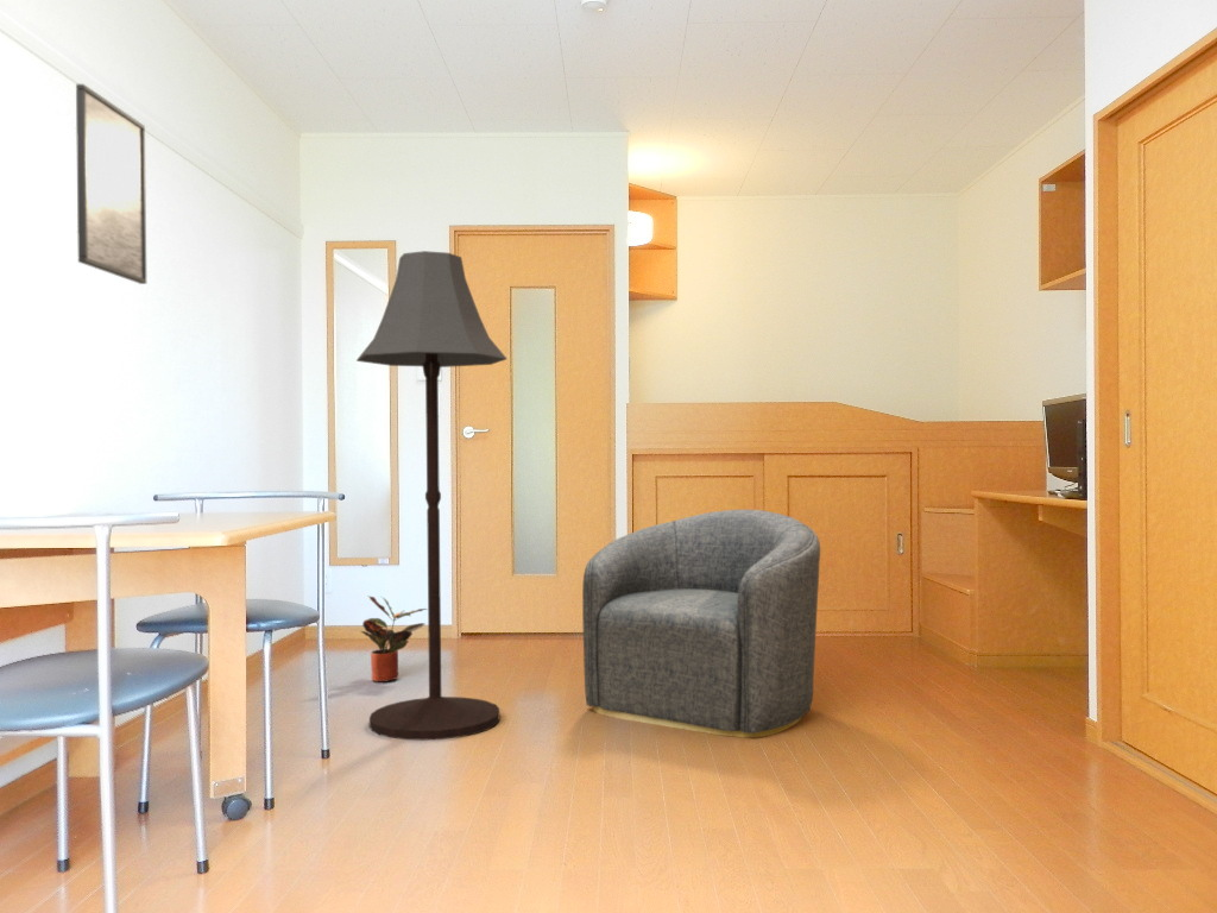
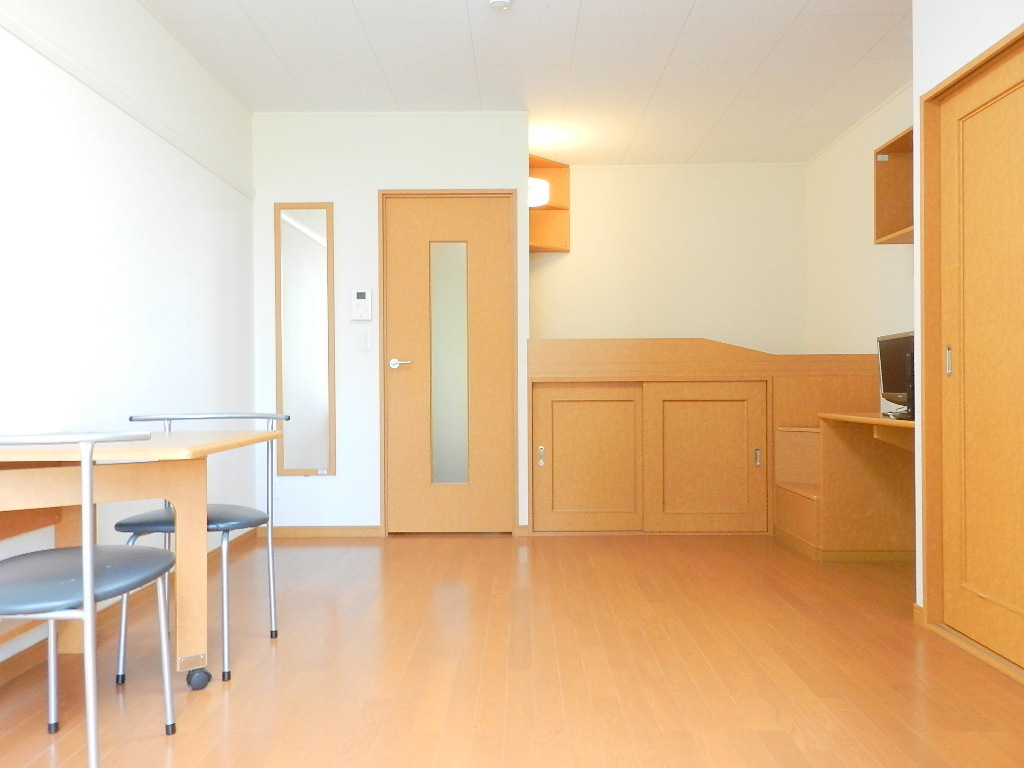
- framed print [75,83,147,285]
- floor lamp [355,250,509,742]
- armchair [581,509,821,738]
- potted plant [359,594,428,684]
